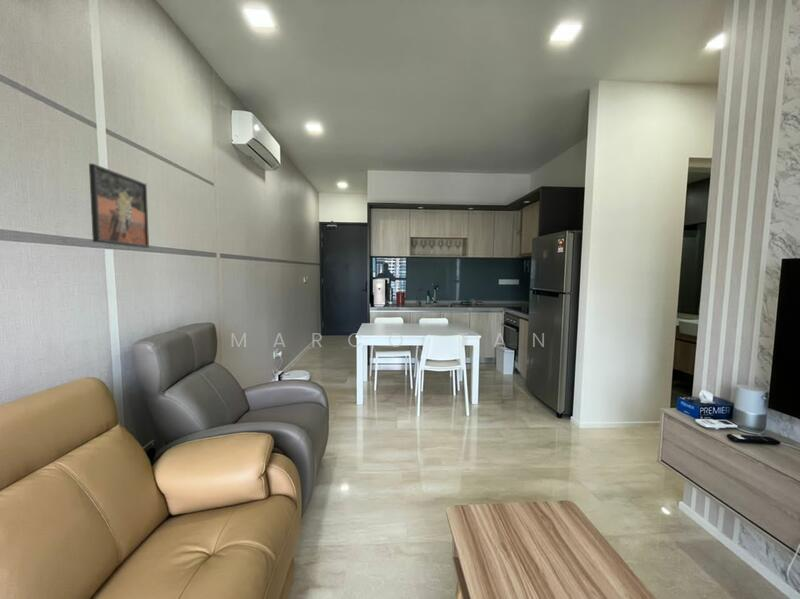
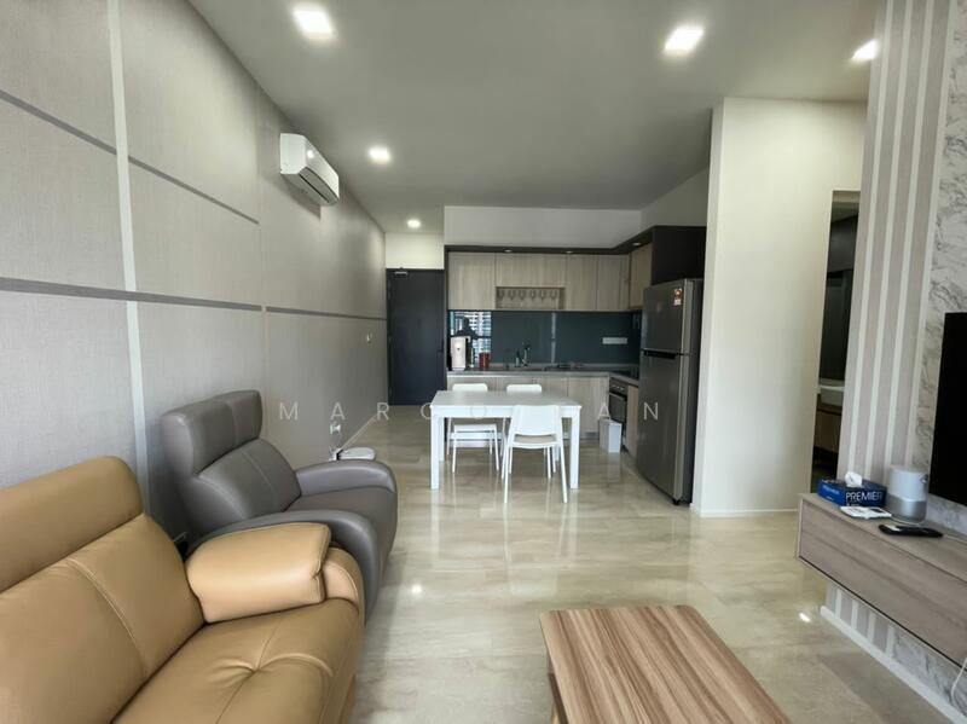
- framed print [88,163,150,249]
